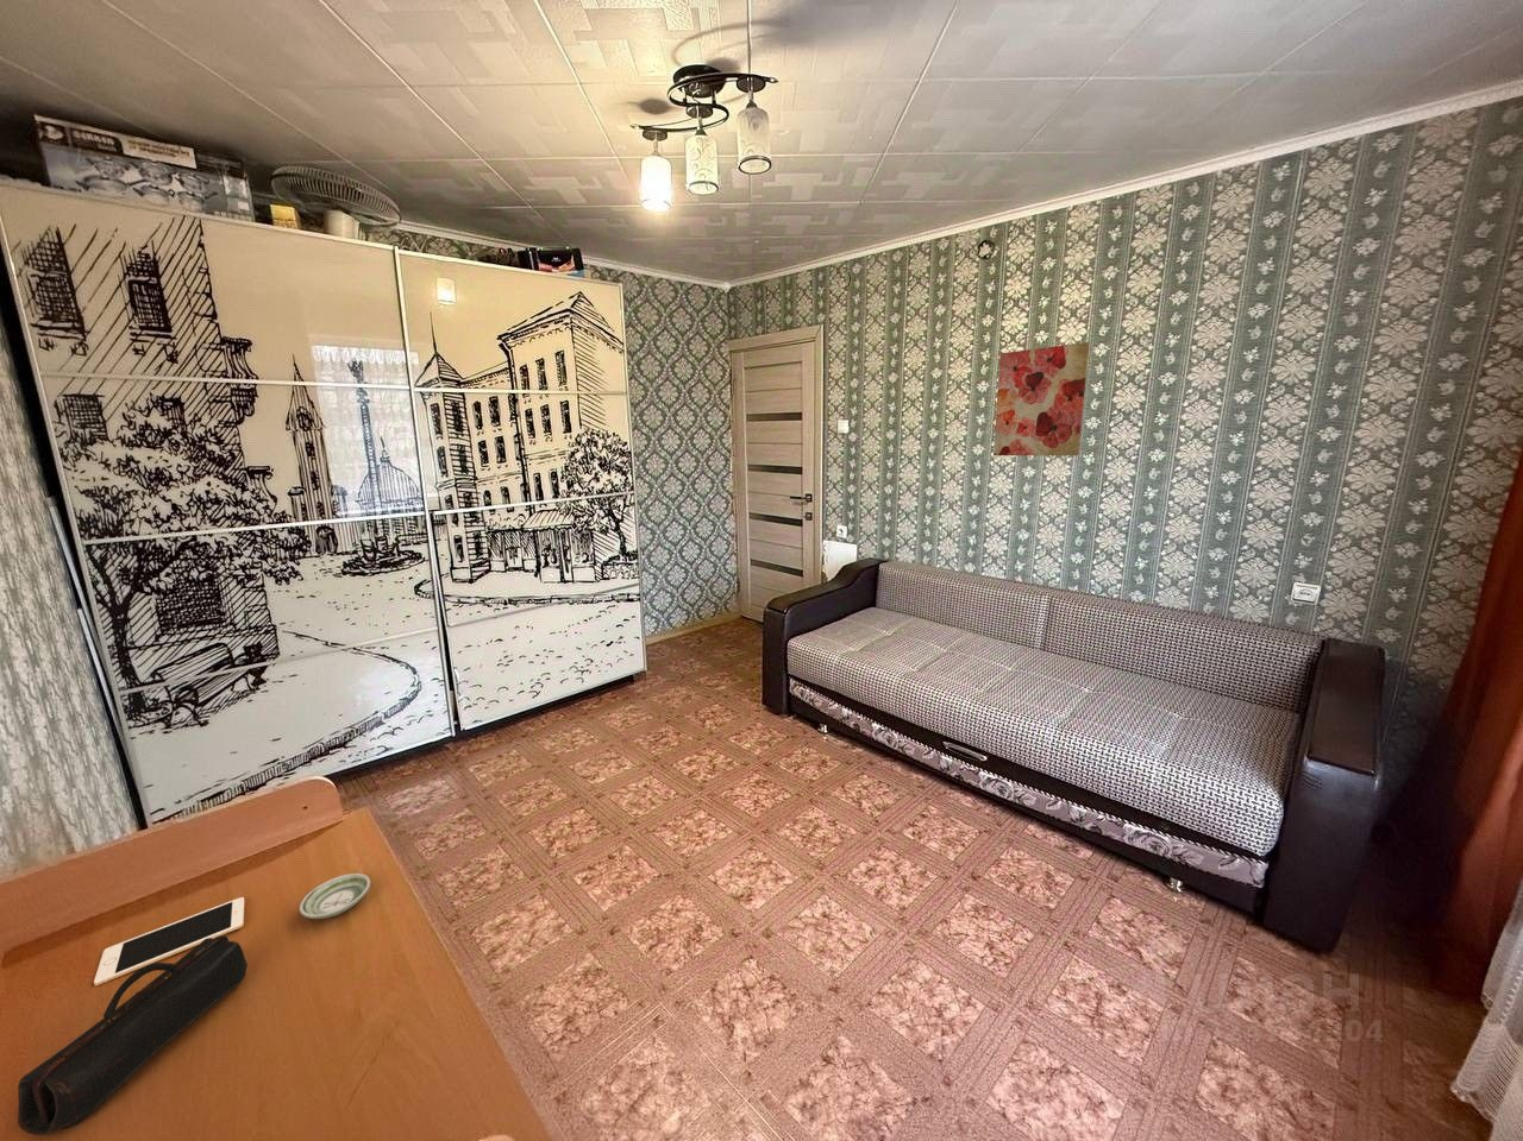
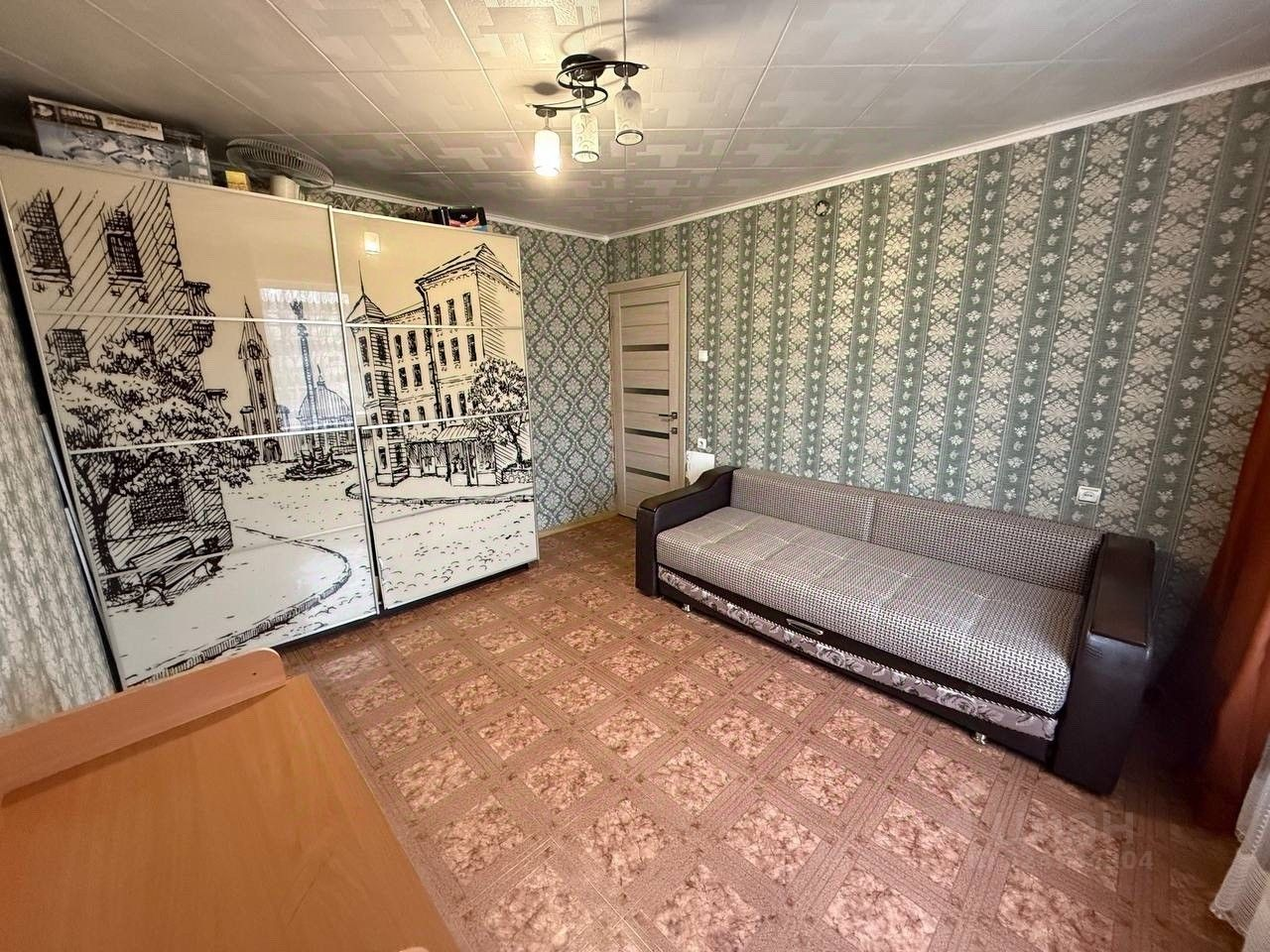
- wall art [992,342,1091,457]
- saucer [299,873,372,920]
- cell phone [92,896,246,986]
- pencil case [17,934,248,1136]
